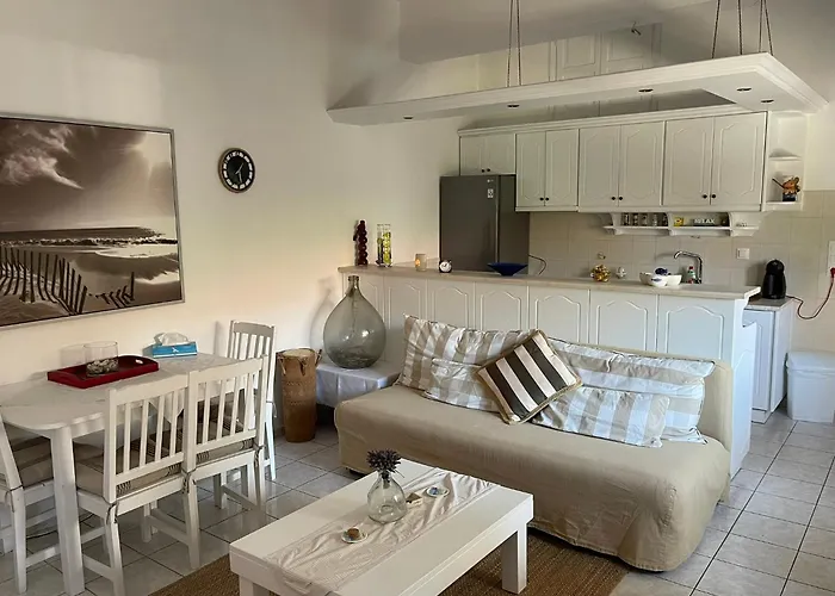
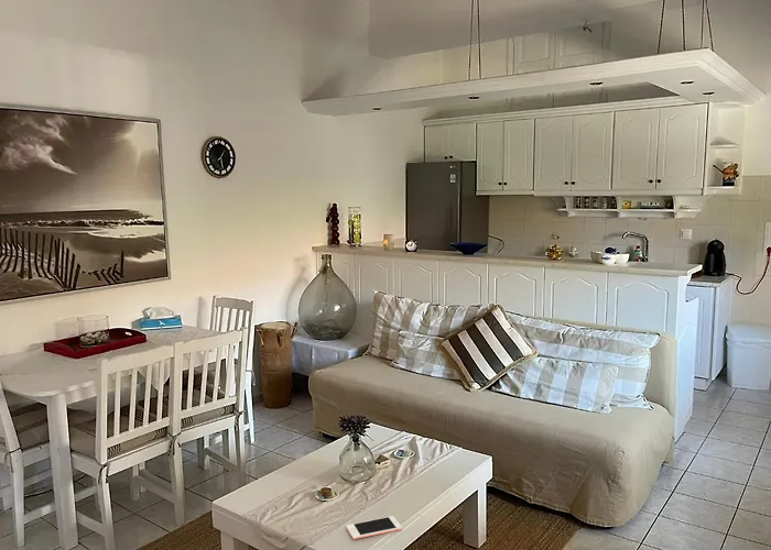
+ cell phone [345,515,403,540]
